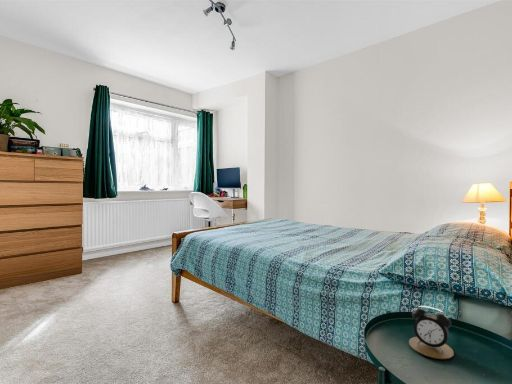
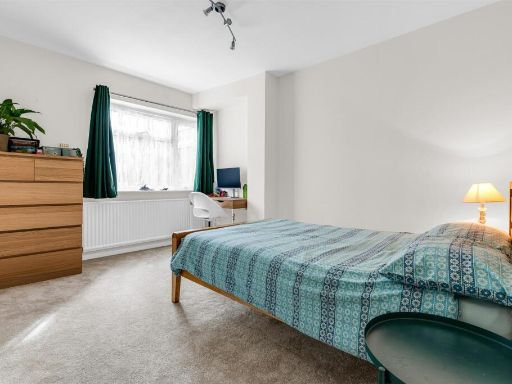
- alarm clock [408,305,455,360]
